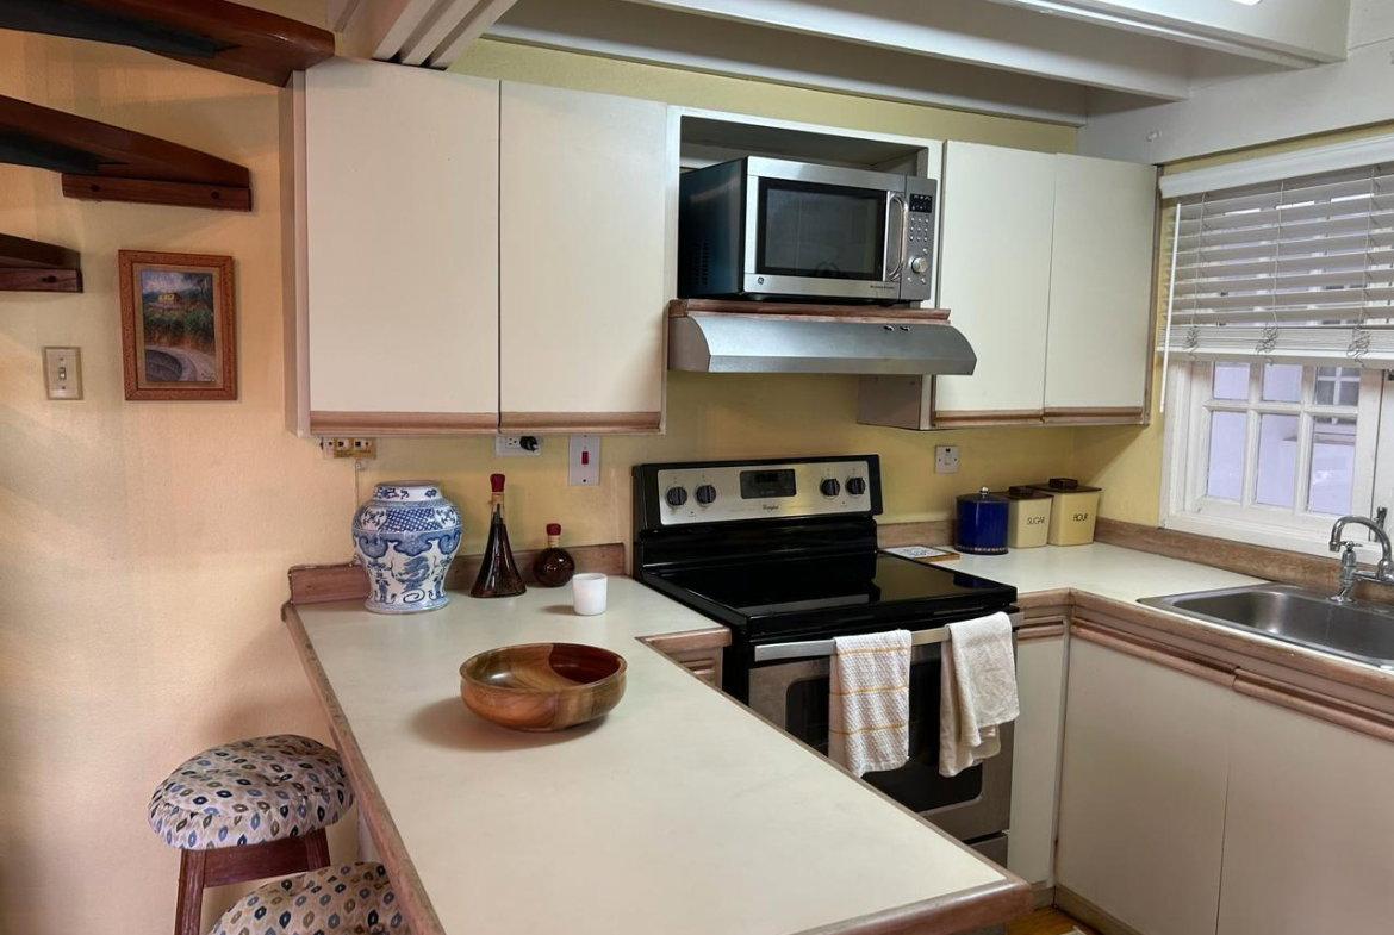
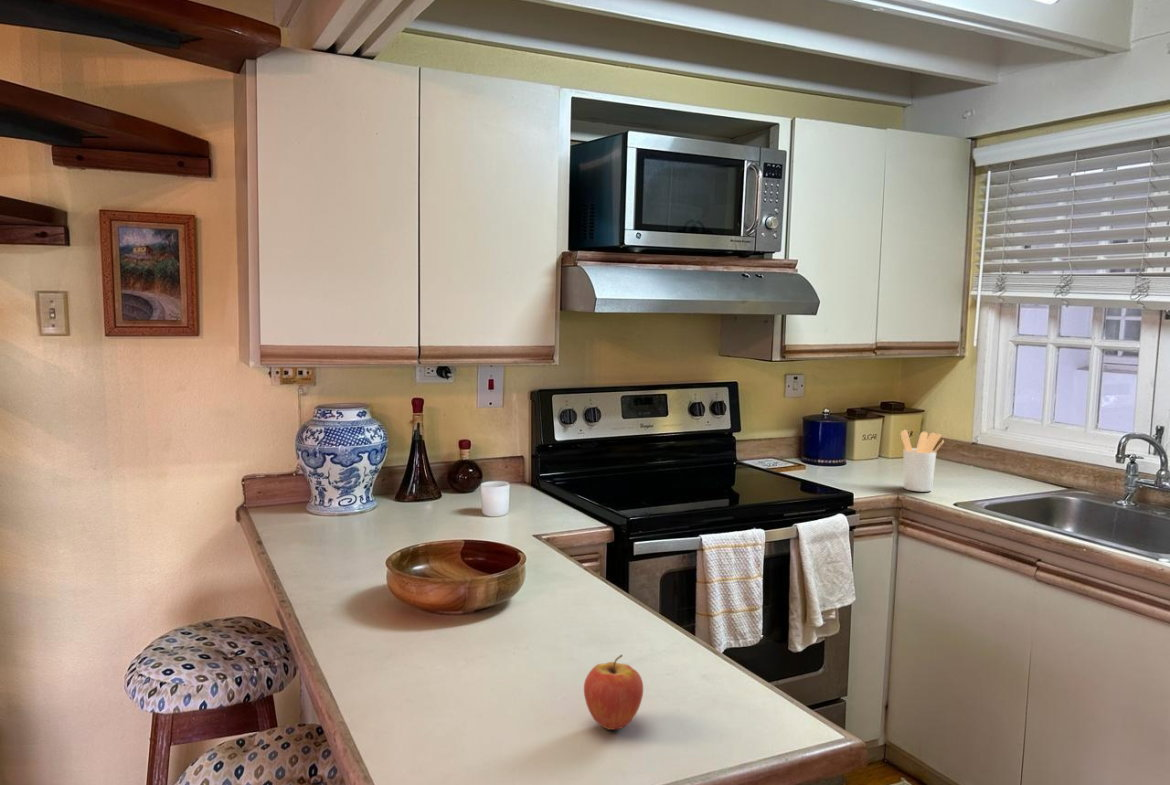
+ utensil holder [899,429,945,493]
+ fruit [583,653,644,731]
